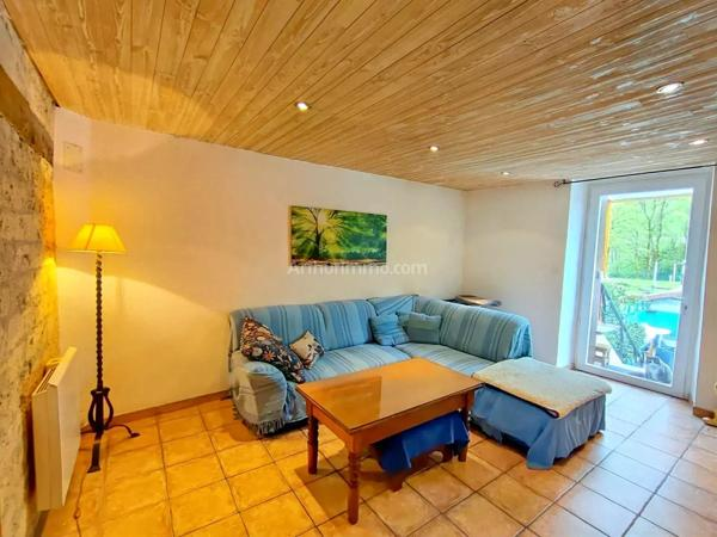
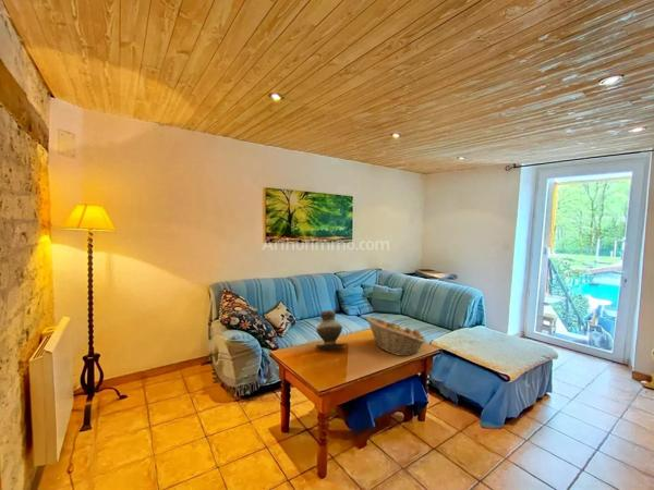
+ vase [314,309,348,351]
+ fruit basket [365,316,427,357]
